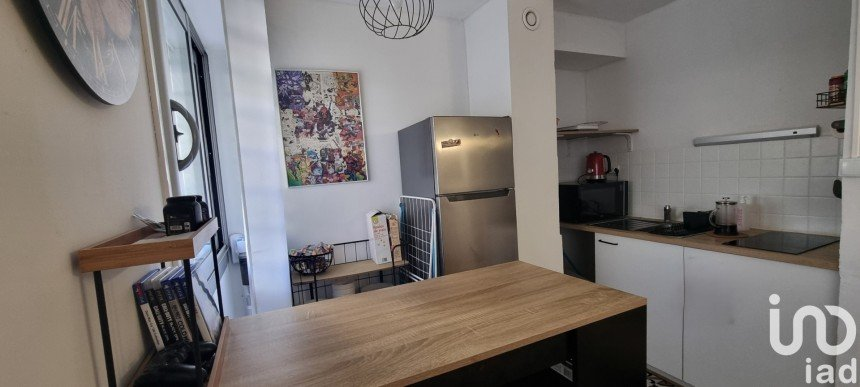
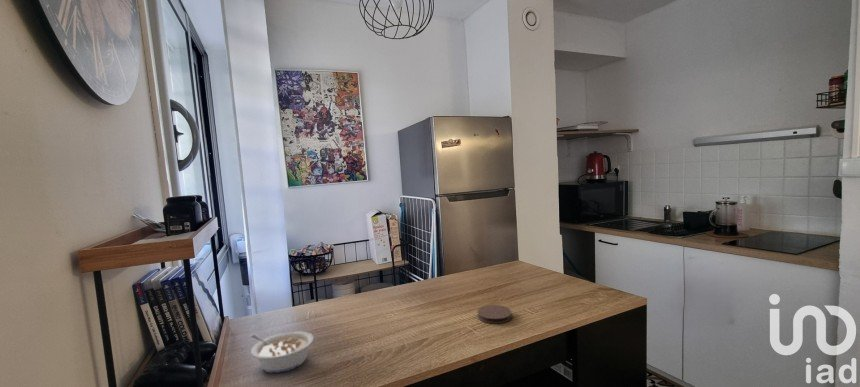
+ legume [250,330,315,374]
+ coaster [476,304,513,324]
